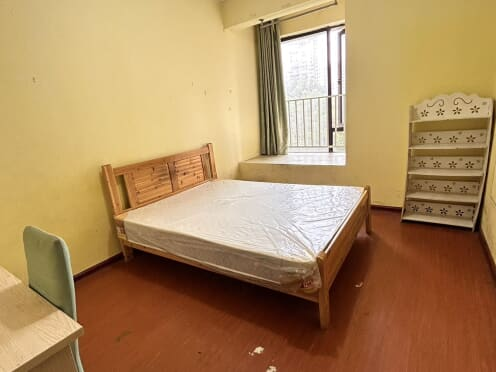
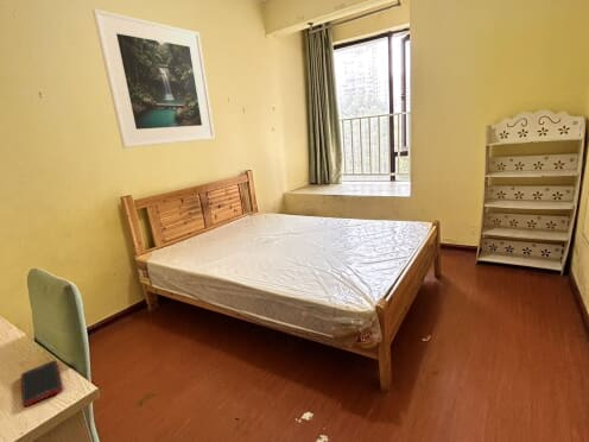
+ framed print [91,7,216,150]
+ cell phone [20,359,64,408]
